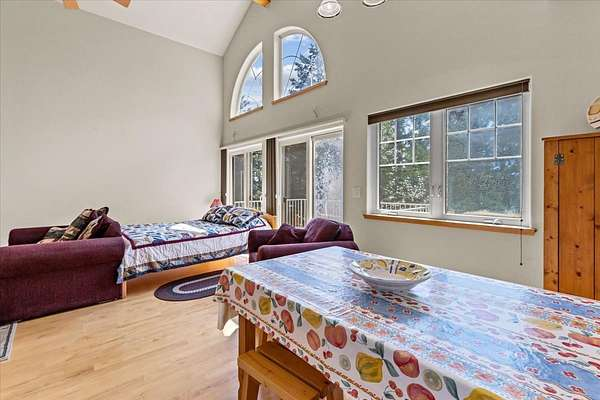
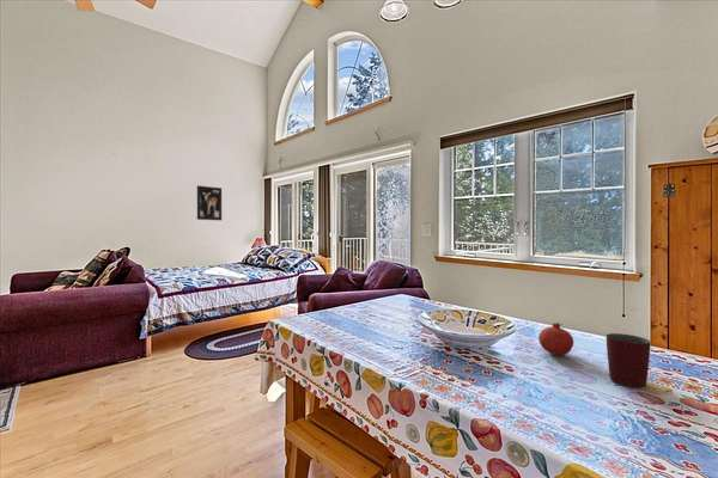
+ wall art [196,184,223,221]
+ fruit [537,321,574,356]
+ mug [606,332,651,388]
